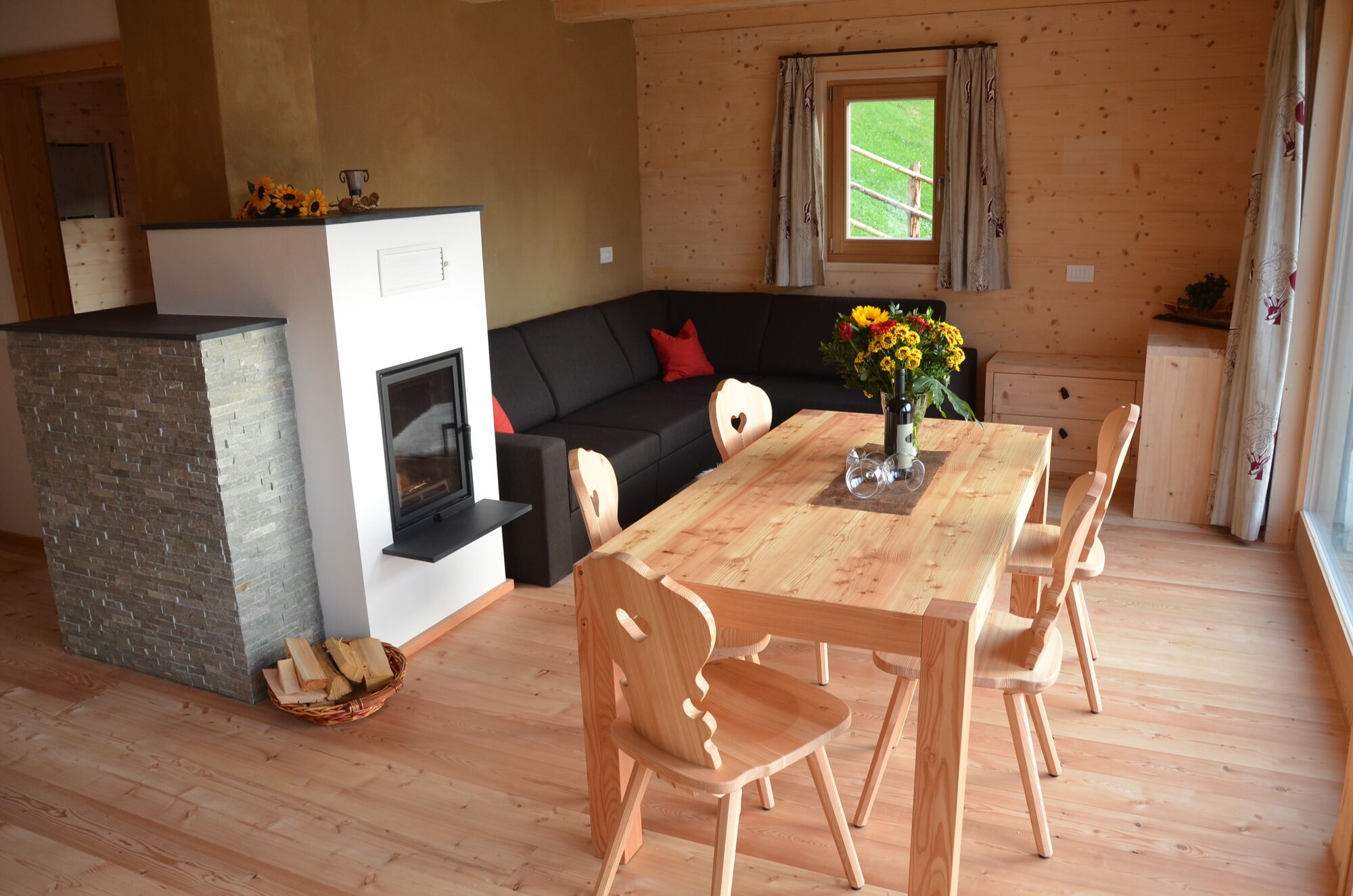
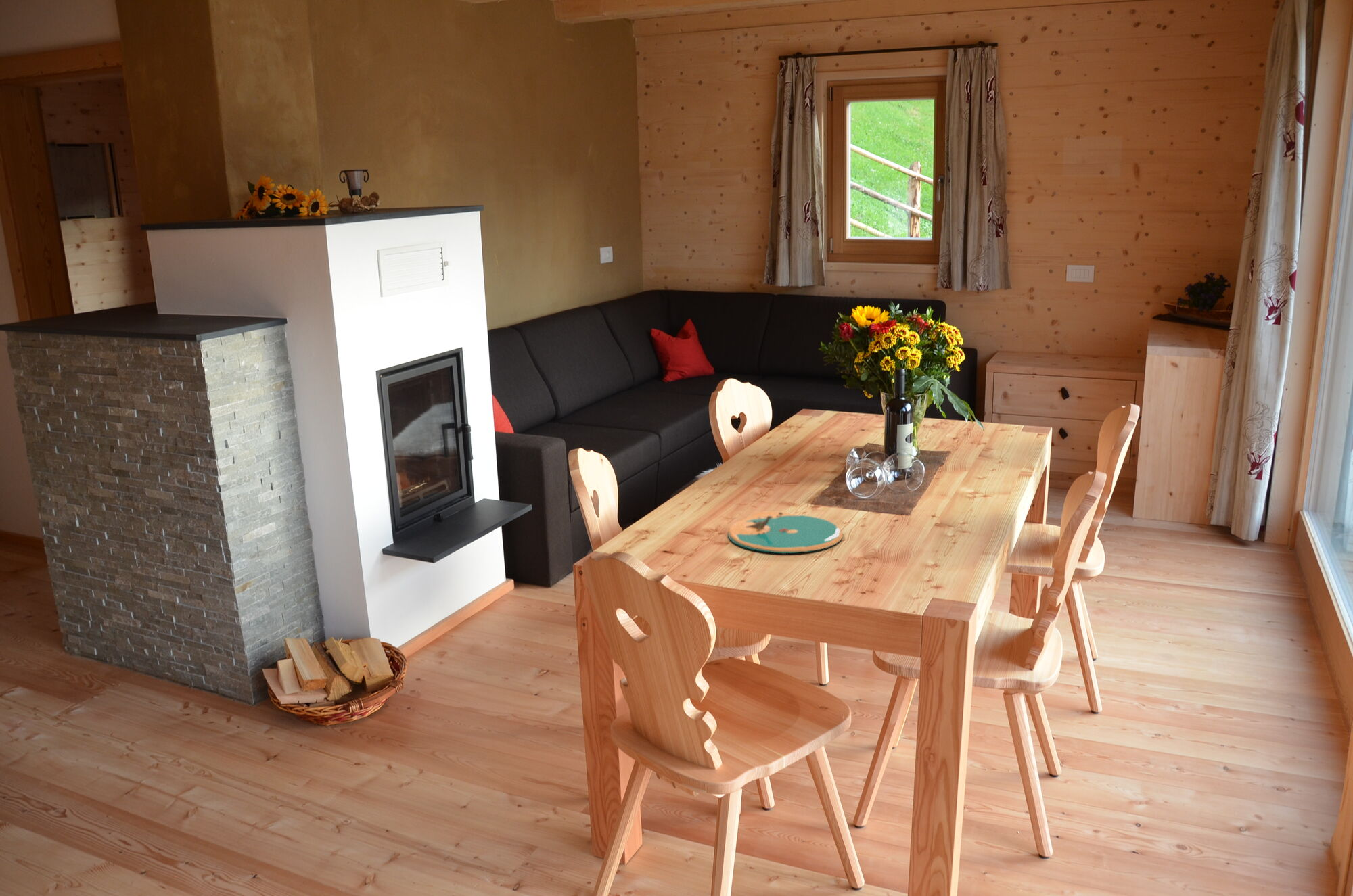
+ plate [727,511,844,554]
